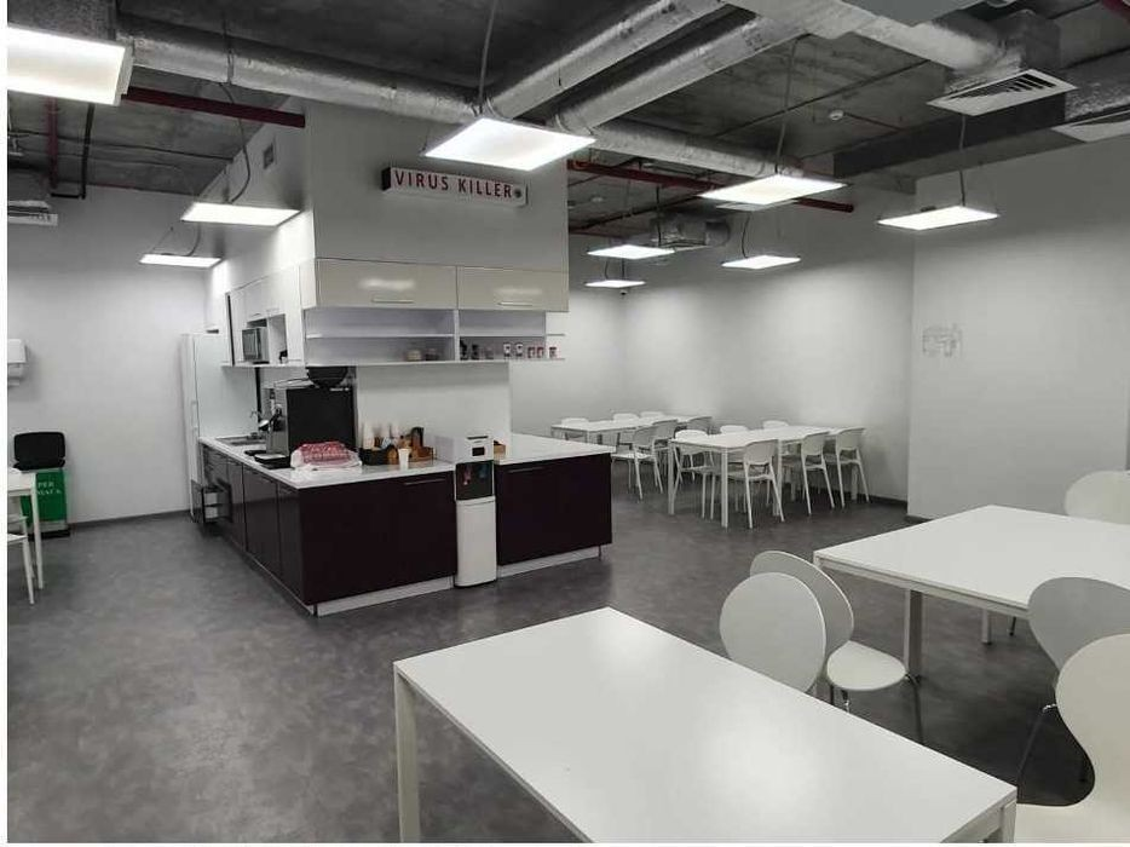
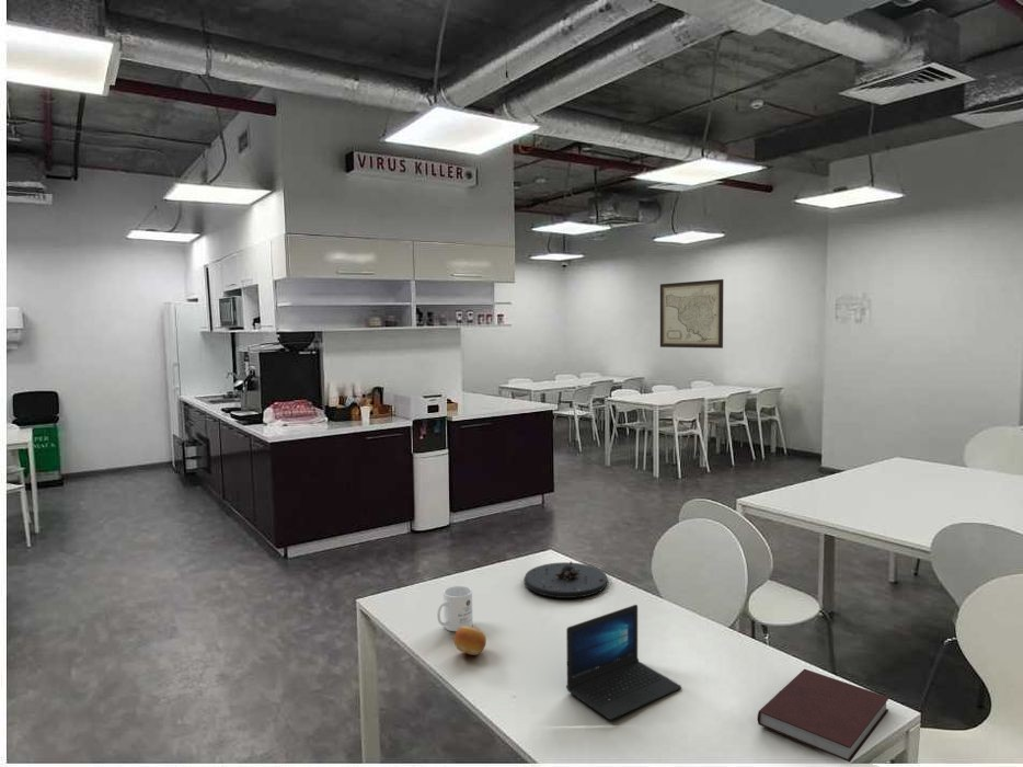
+ mug [436,585,474,632]
+ wall art [659,278,724,350]
+ laptop [565,604,682,721]
+ fruit [452,626,487,656]
+ plate [522,561,609,599]
+ notebook [757,668,890,763]
